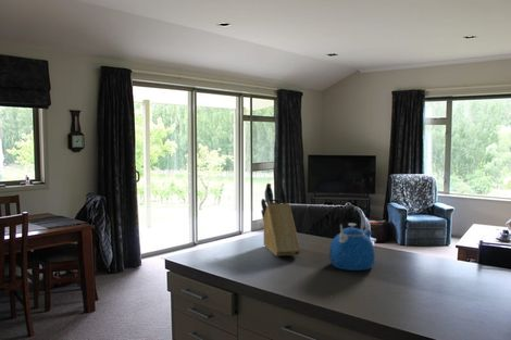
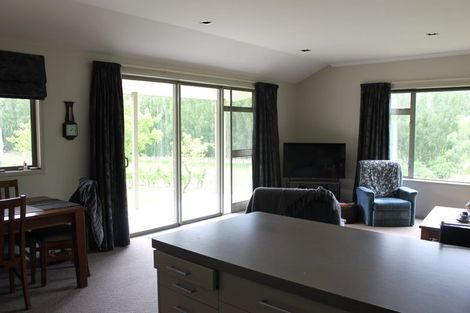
- knife block [260,182,302,257]
- kettle [328,204,376,272]
